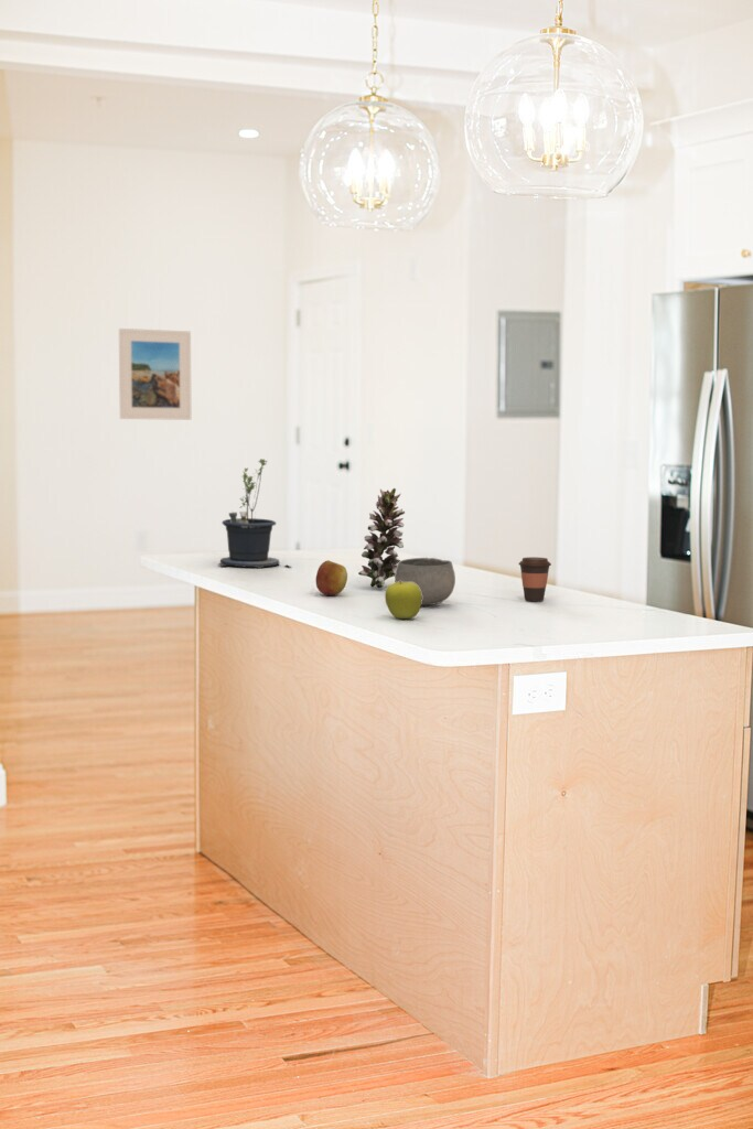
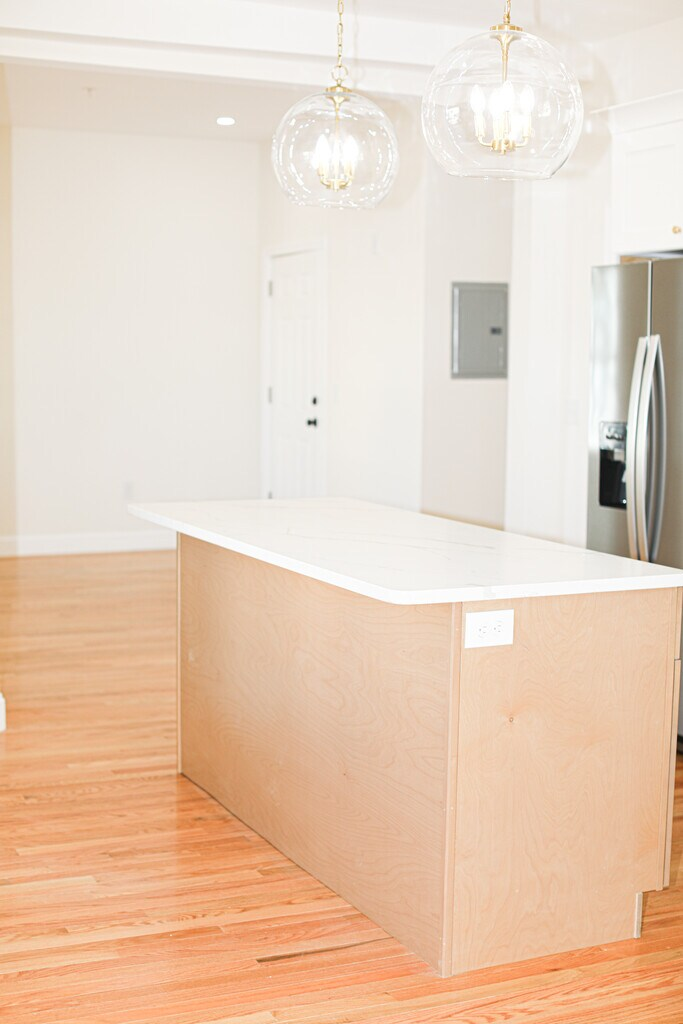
- flower [357,487,406,589]
- apple [314,560,348,596]
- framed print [118,327,192,421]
- potted plant [216,458,291,569]
- coffee cup [518,556,552,602]
- bowl [394,557,456,606]
- fruit [384,581,422,620]
